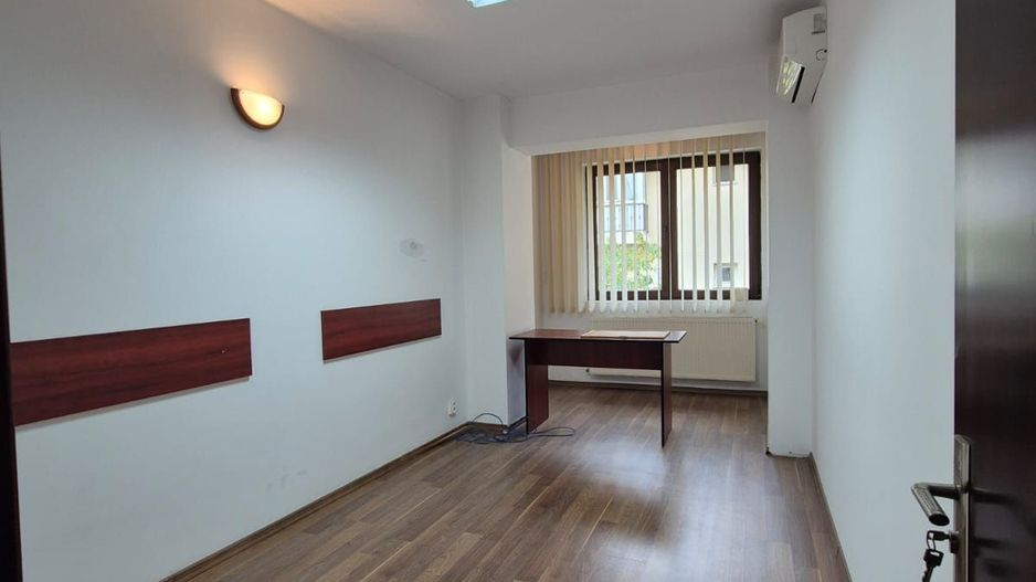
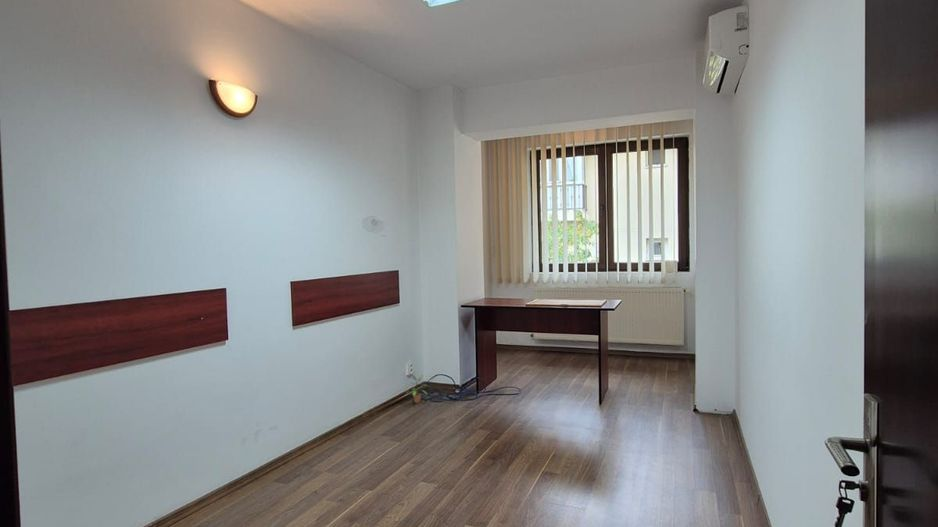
+ potted plant [404,373,429,404]
